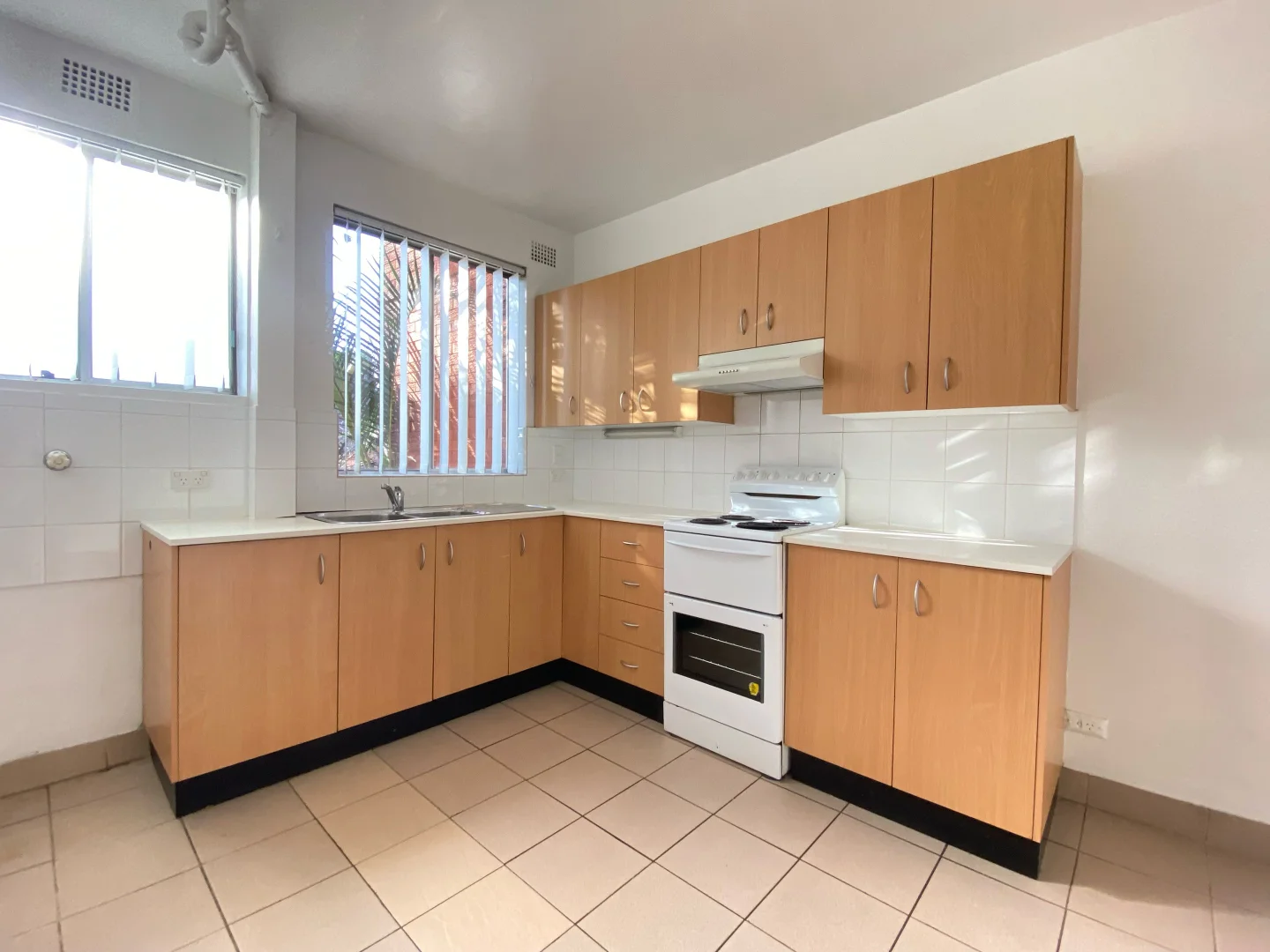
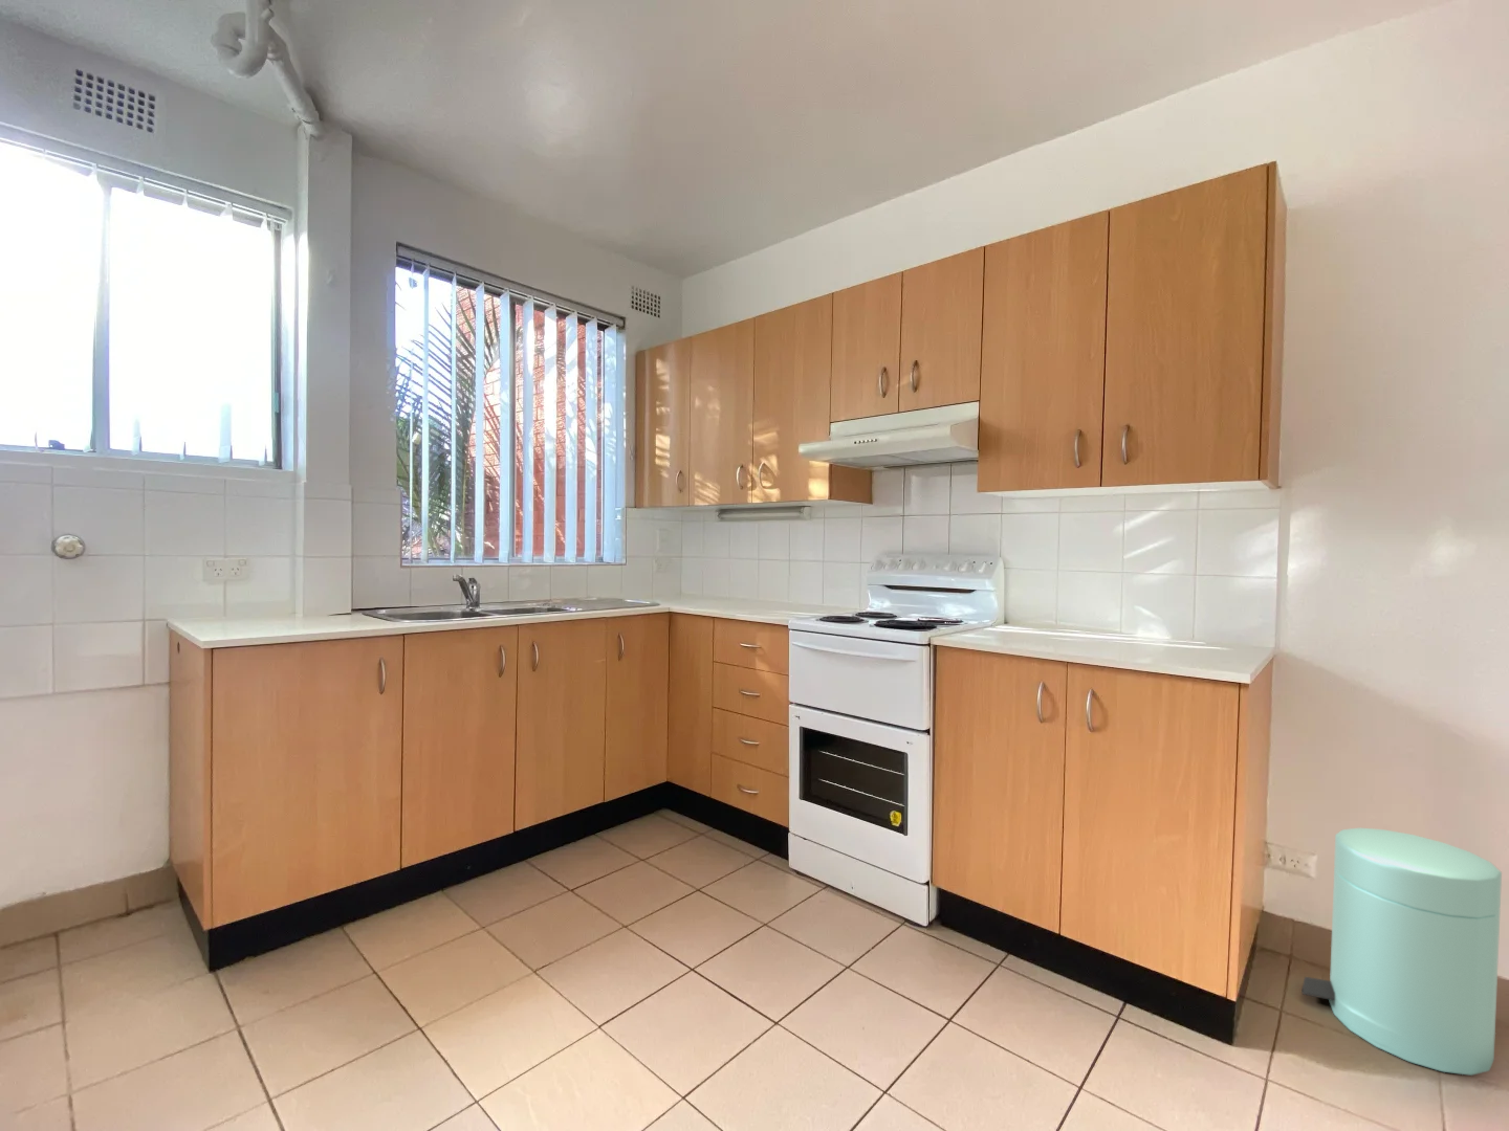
+ trash can [1301,827,1503,1076]
